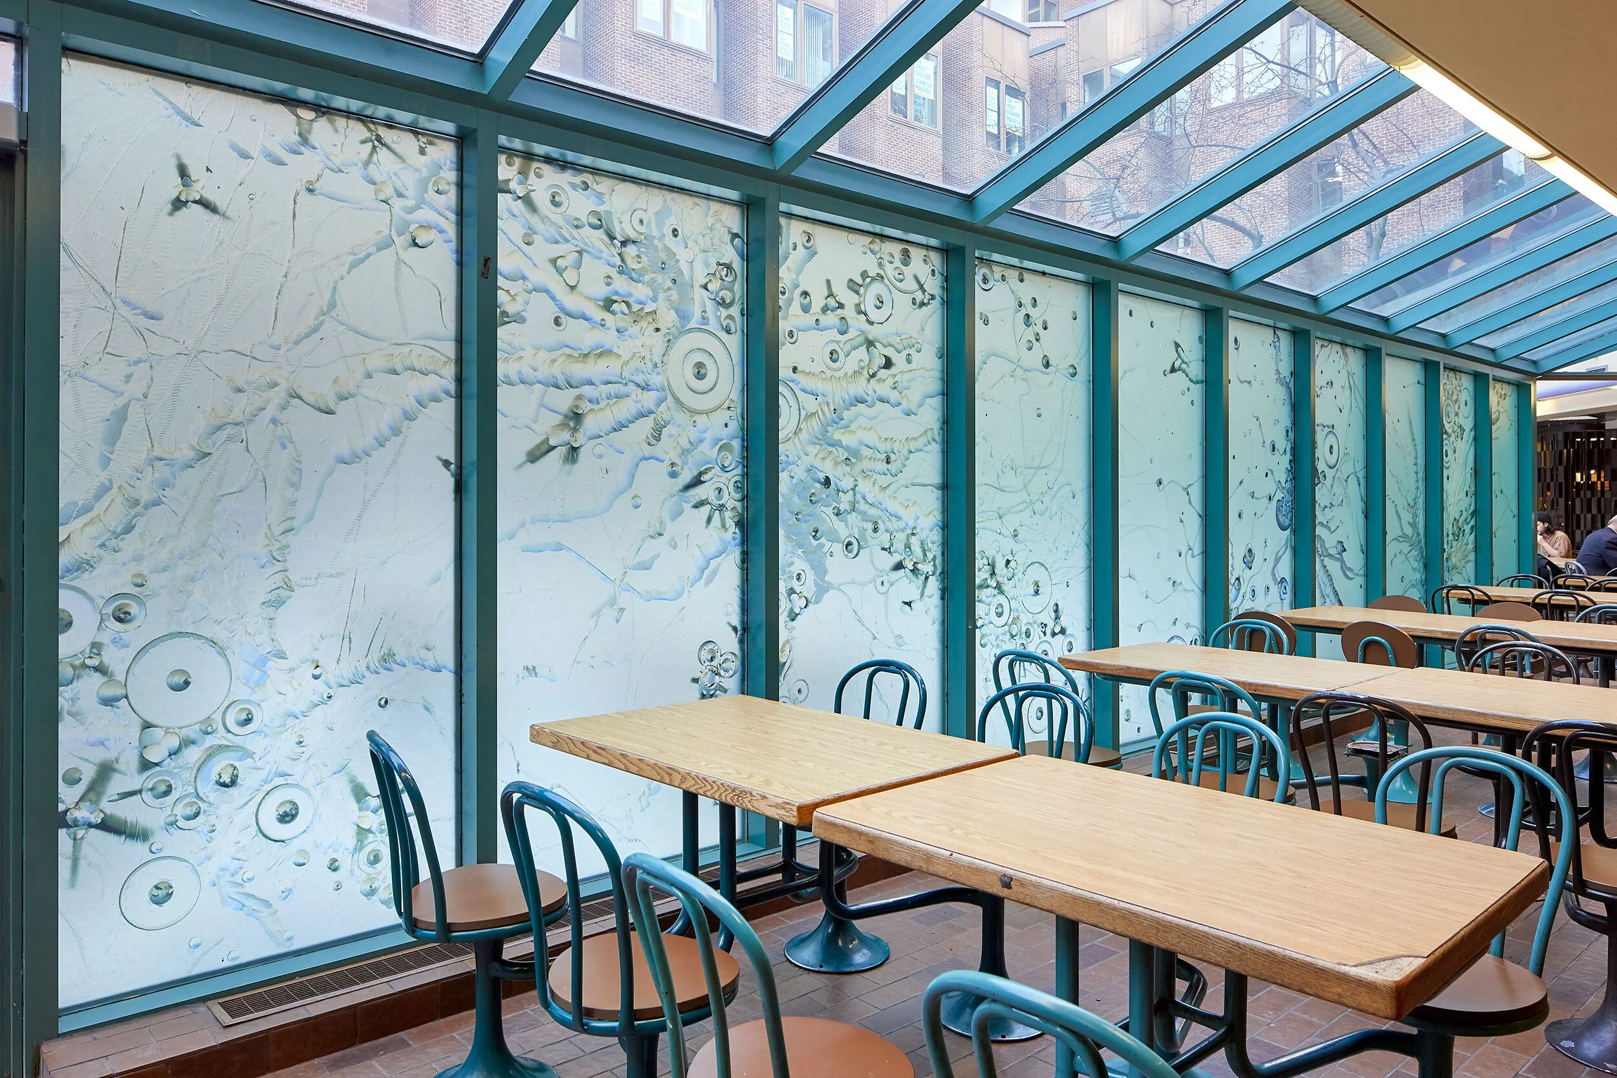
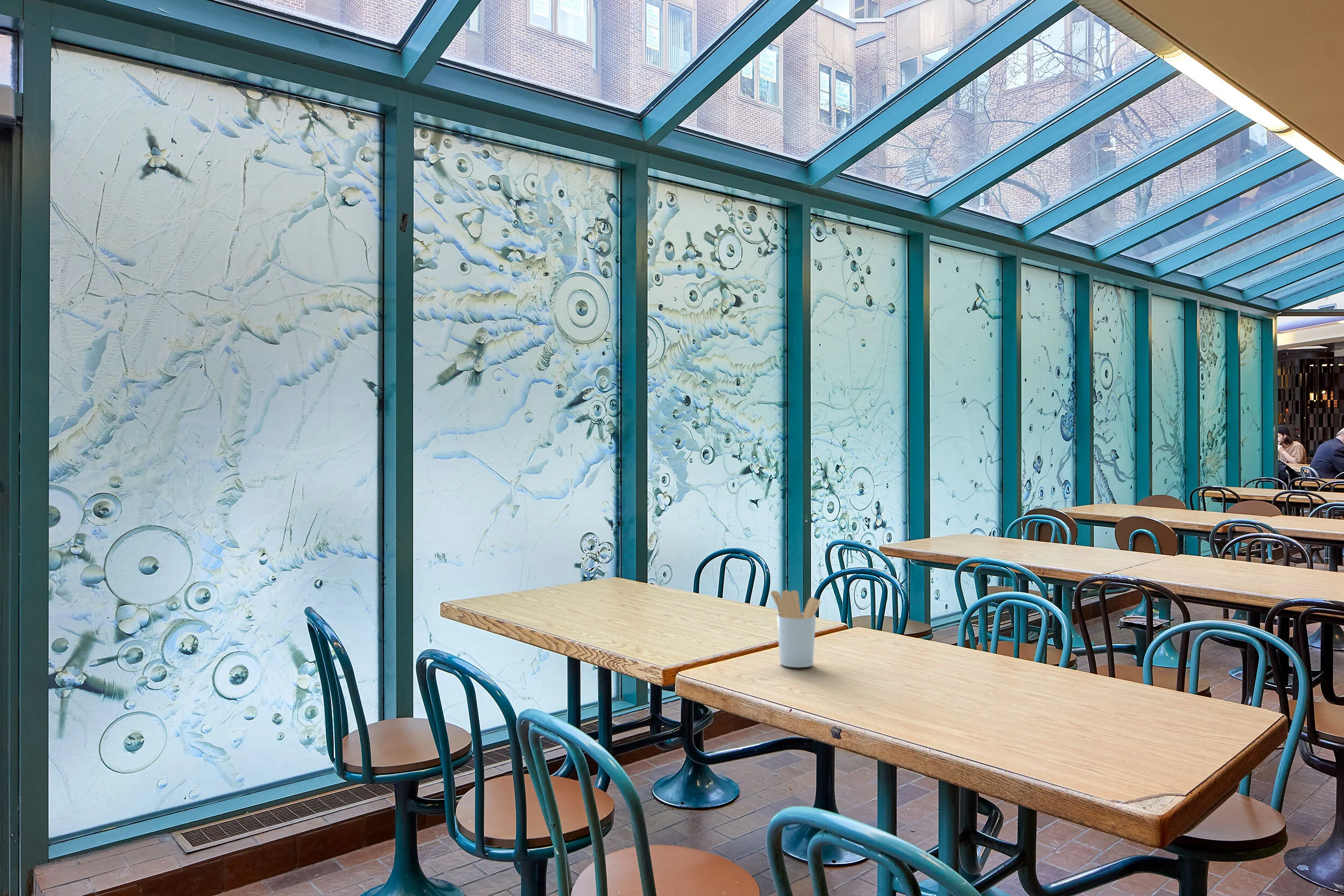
+ utensil holder [770,590,821,668]
